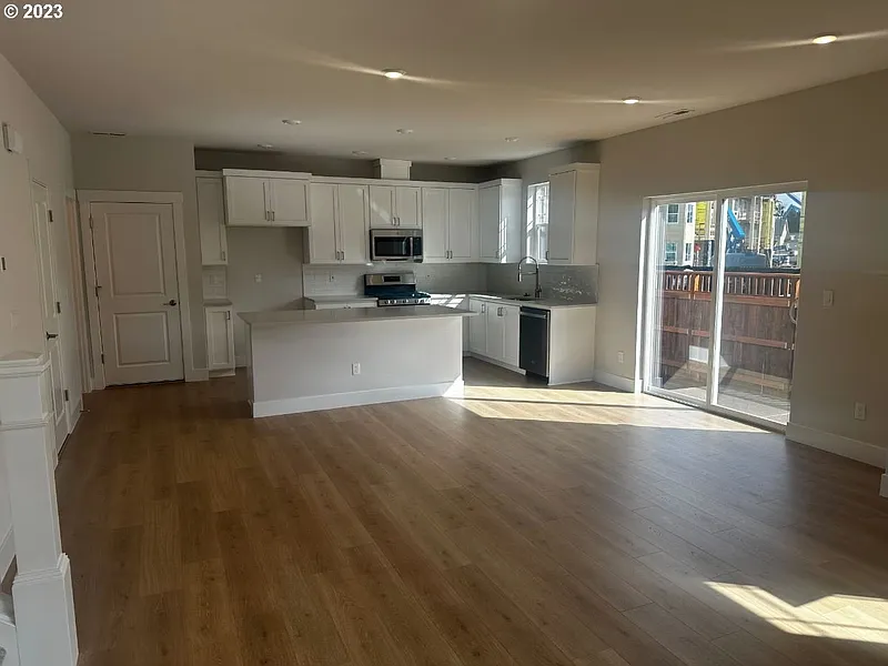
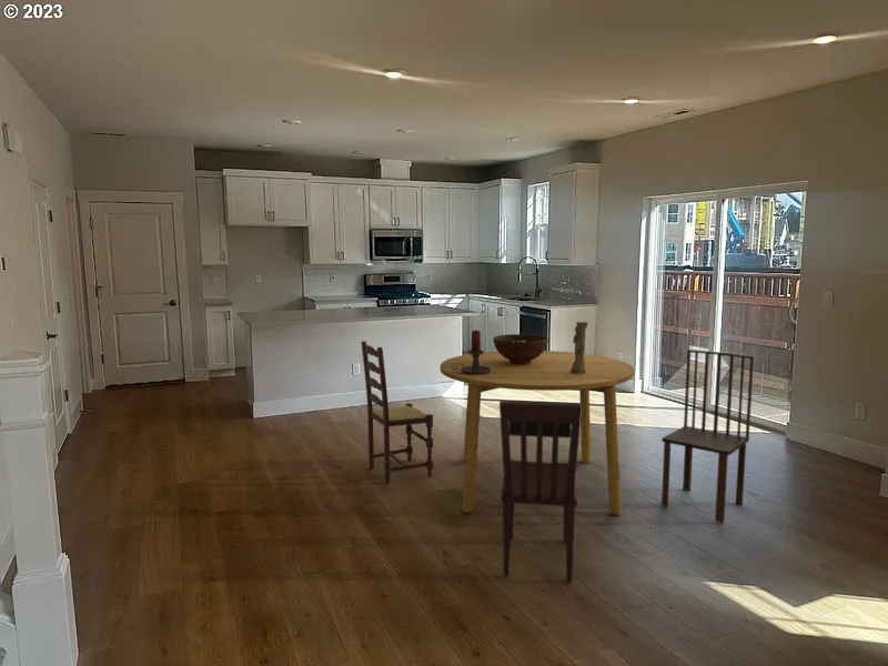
+ vase [571,321,589,373]
+ fruit bowl [492,333,549,364]
+ dining chair [660,349,755,524]
+ candle holder [452,330,491,374]
+ dining table [440,350,636,516]
+ dining chair [498,400,582,583]
+ dining chair [361,340,434,485]
